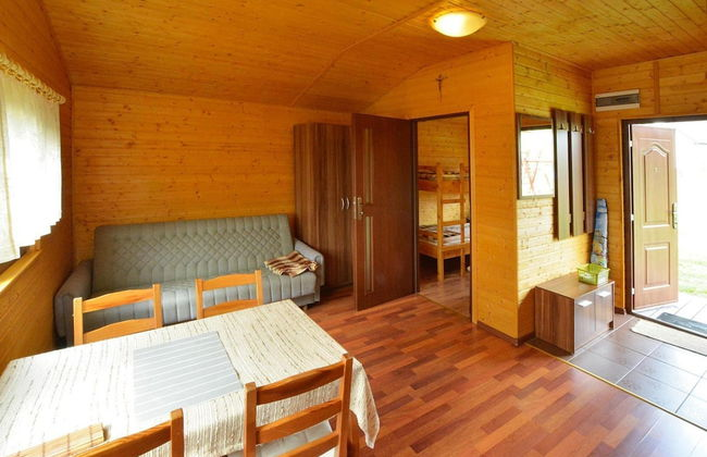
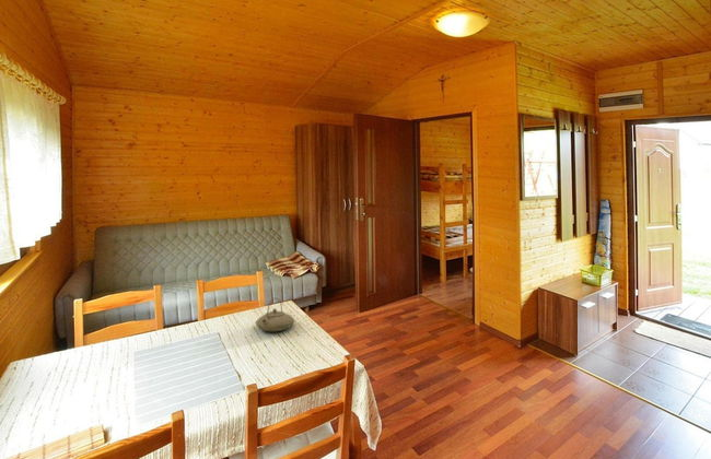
+ teapot [254,297,295,332]
